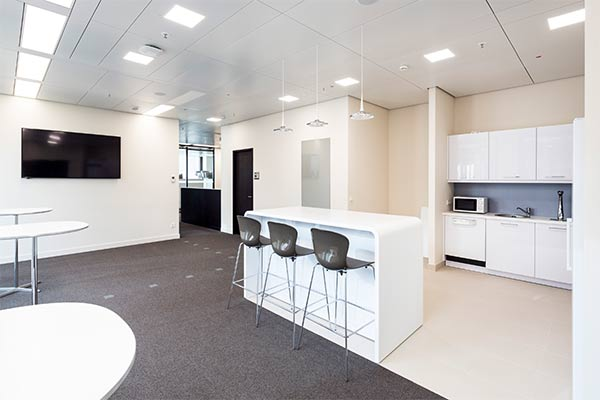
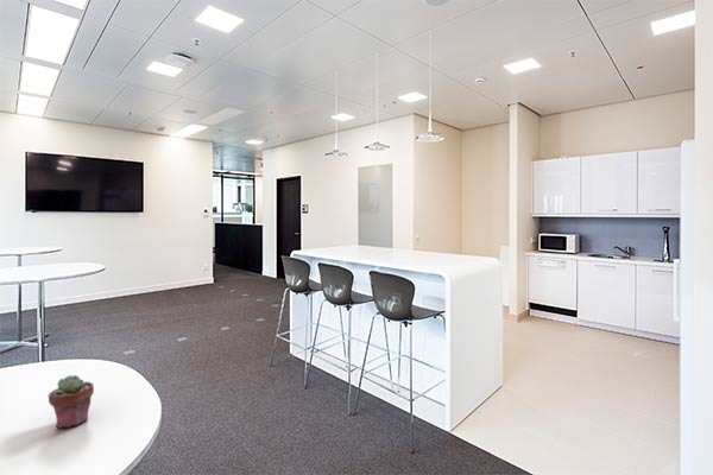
+ potted succulent [48,374,95,430]
